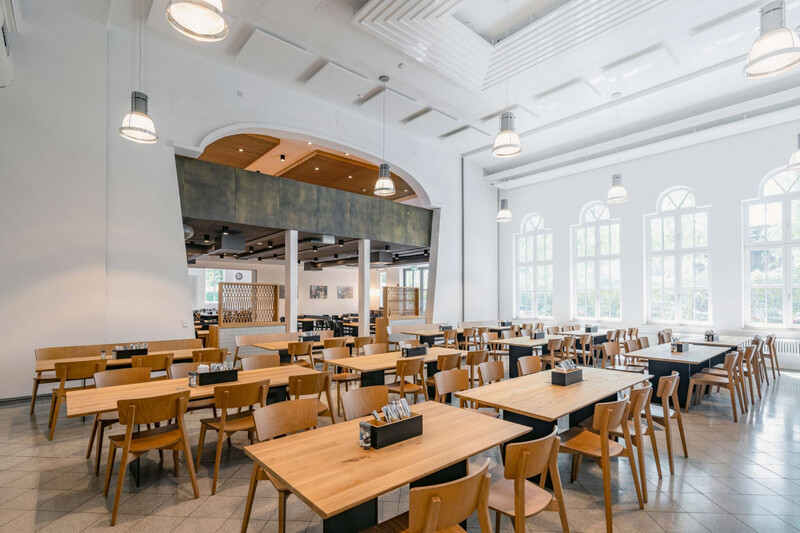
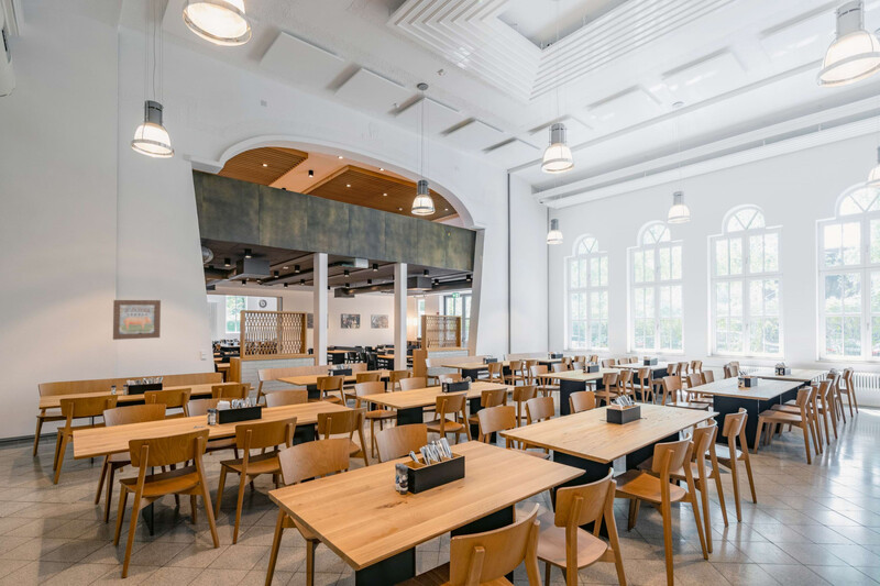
+ wall art [112,299,162,341]
